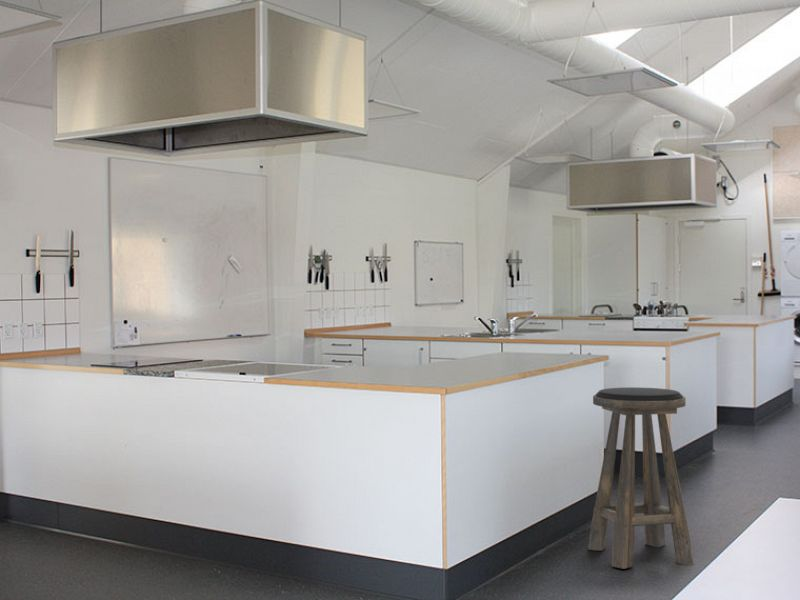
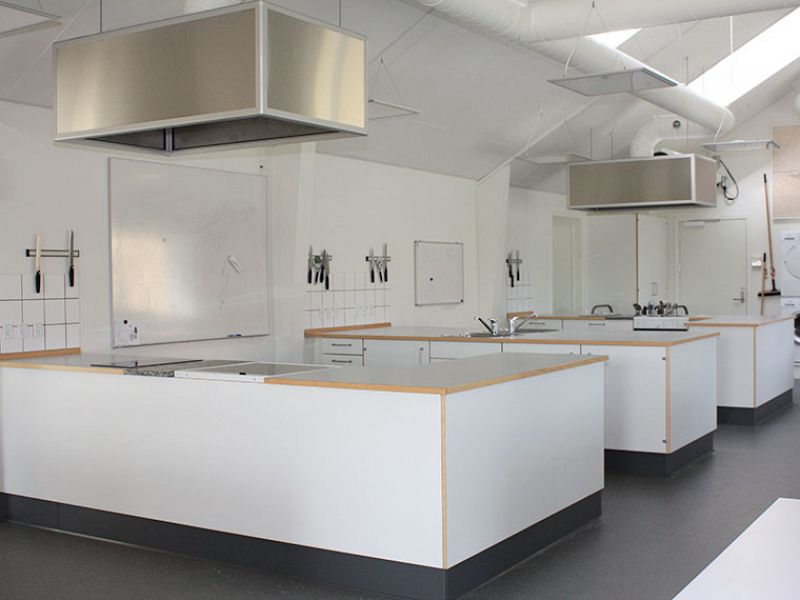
- stool [587,386,695,570]
